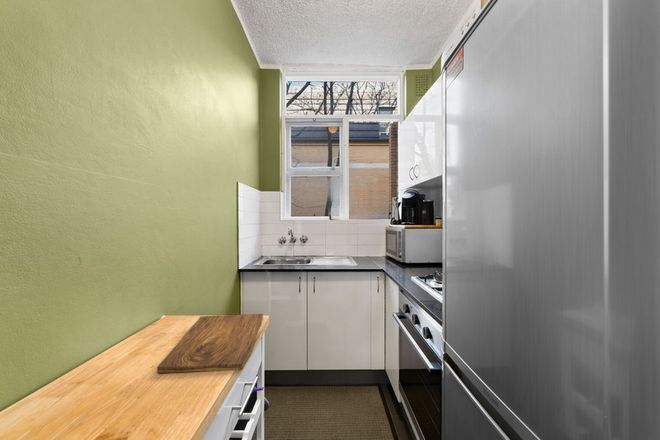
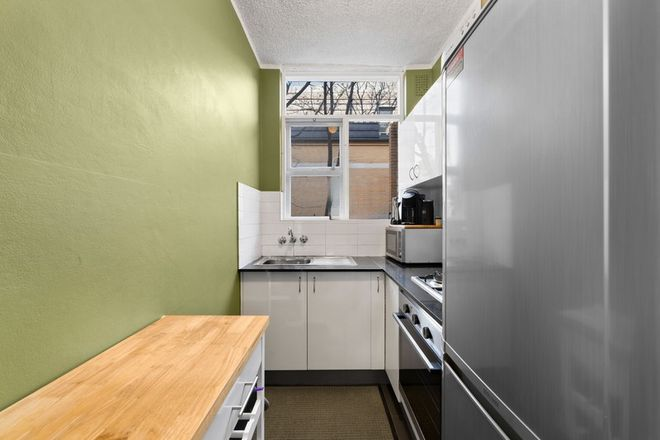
- cutting board [156,313,264,374]
